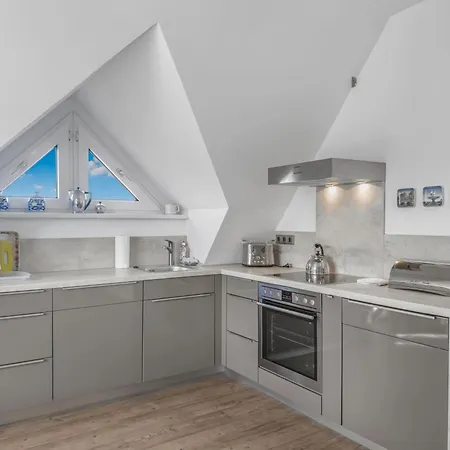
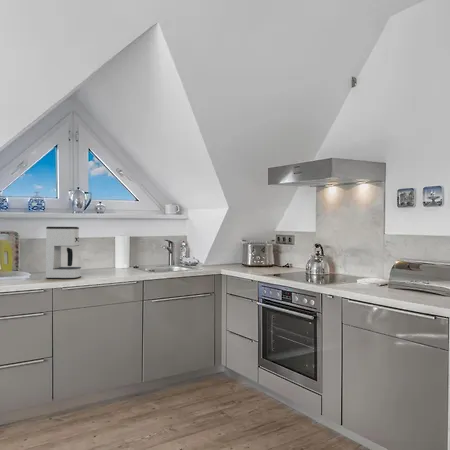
+ coffee maker [45,226,82,280]
